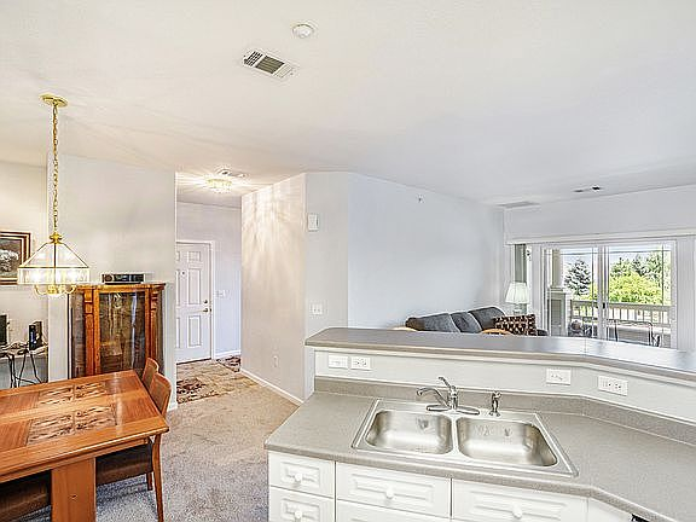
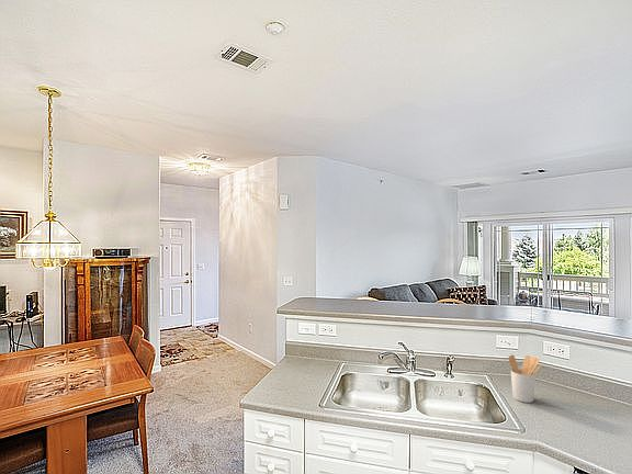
+ utensil holder [507,353,542,404]
